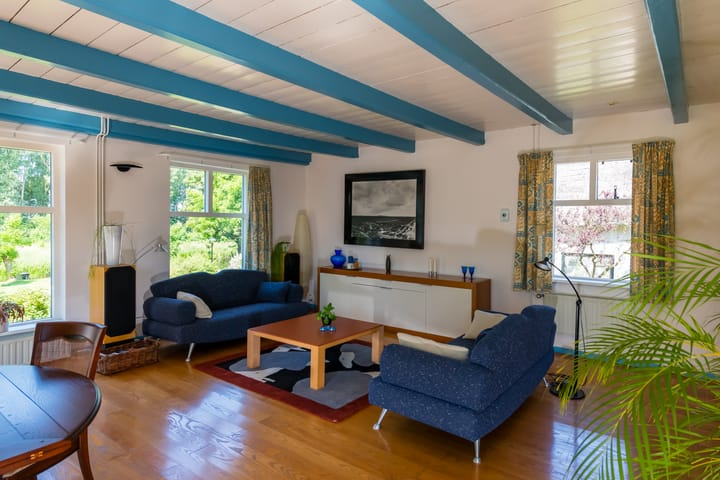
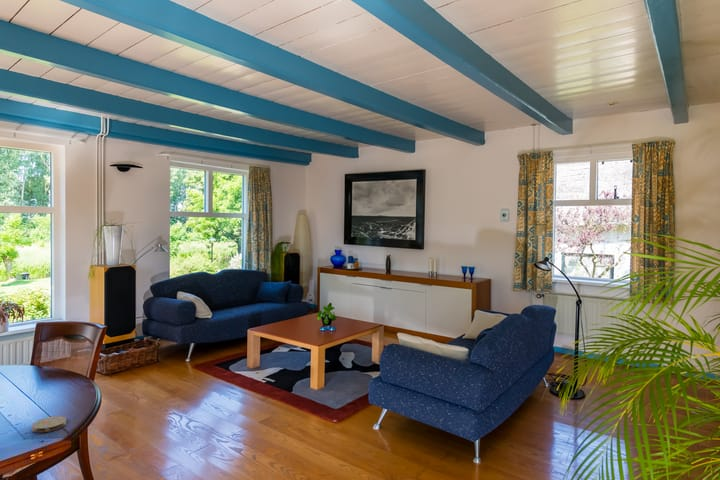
+ coaster [31,415,67,433]
